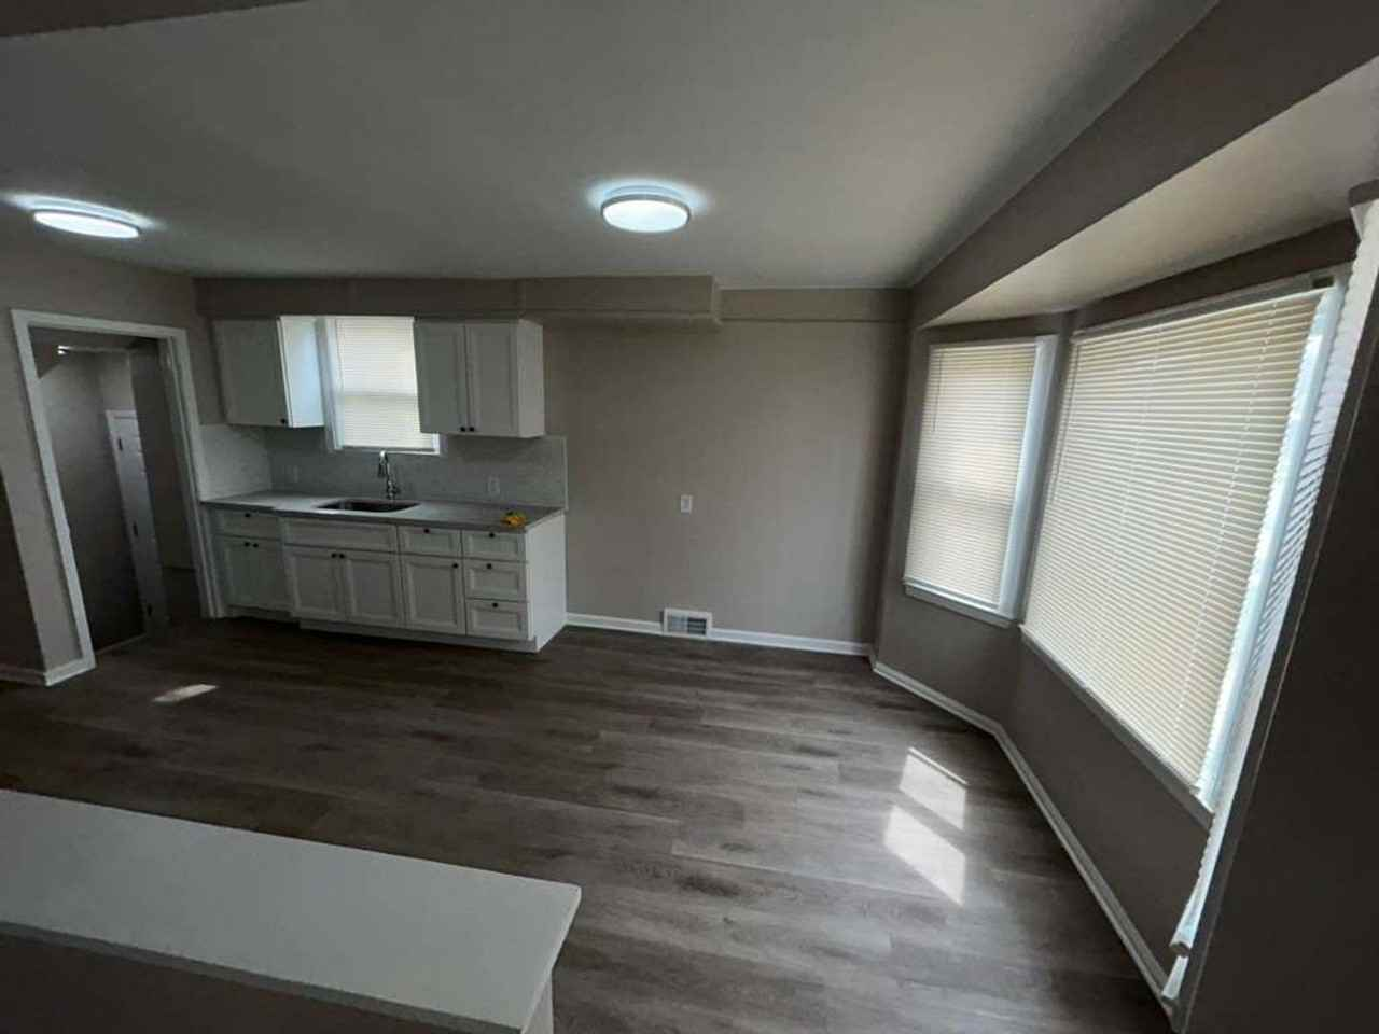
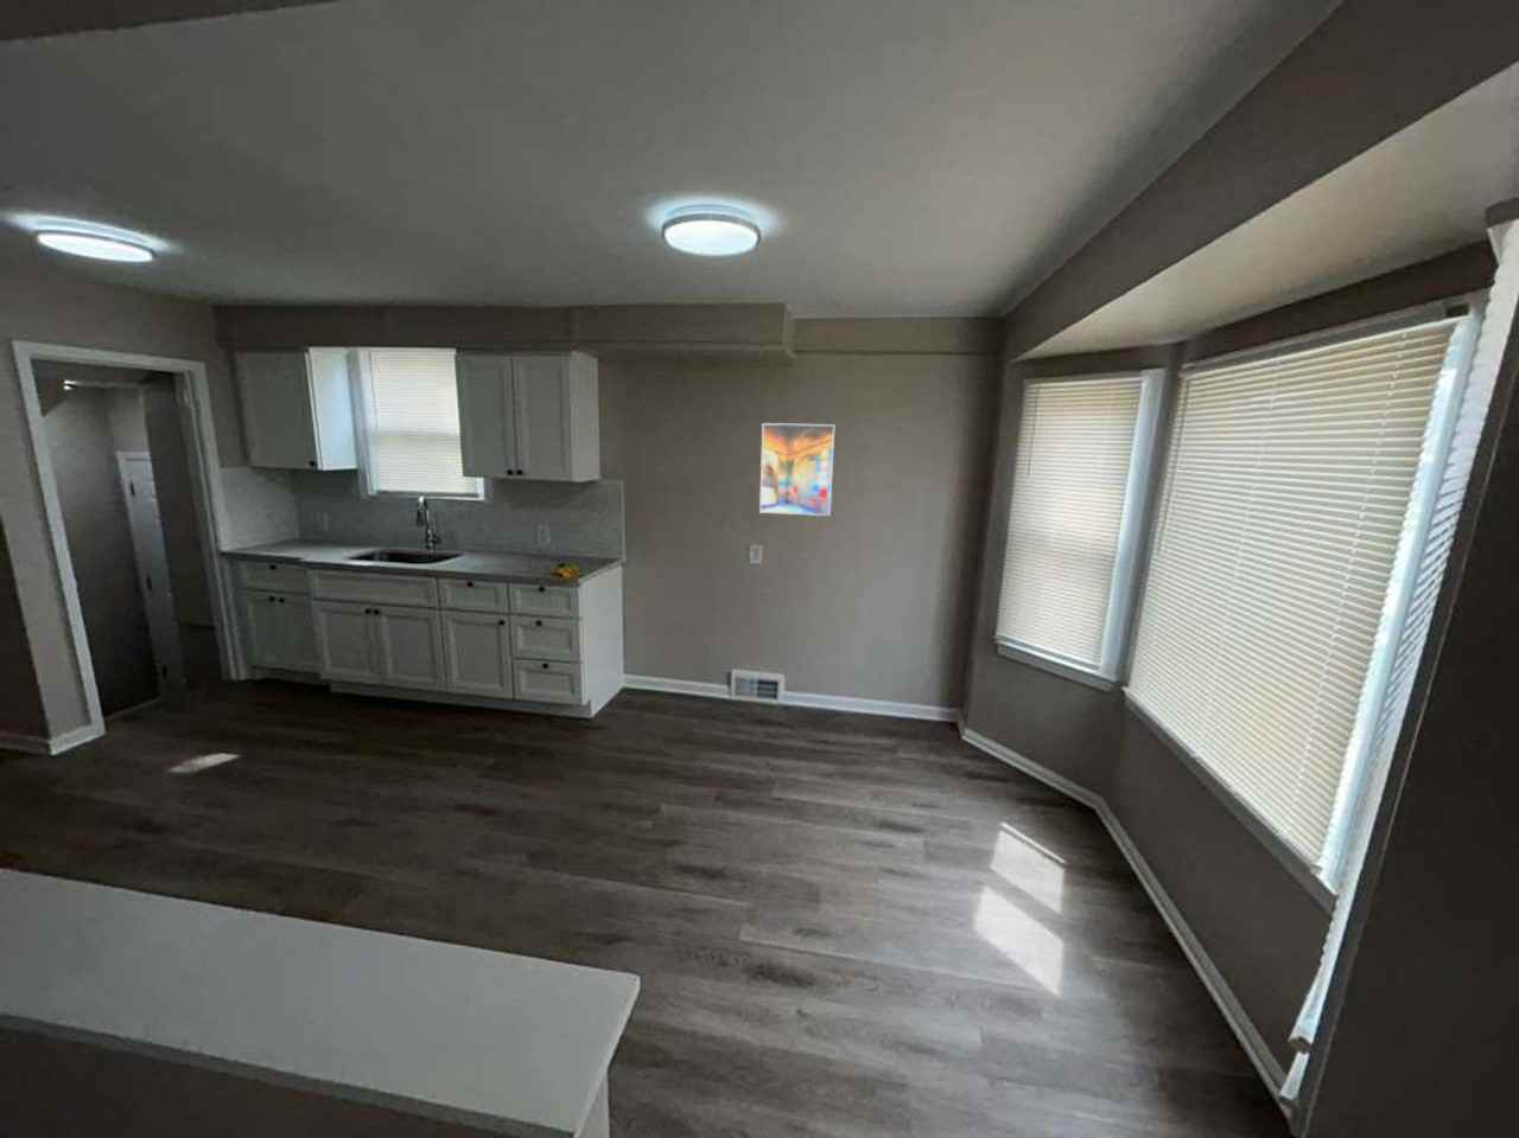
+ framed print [758,422,836,516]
